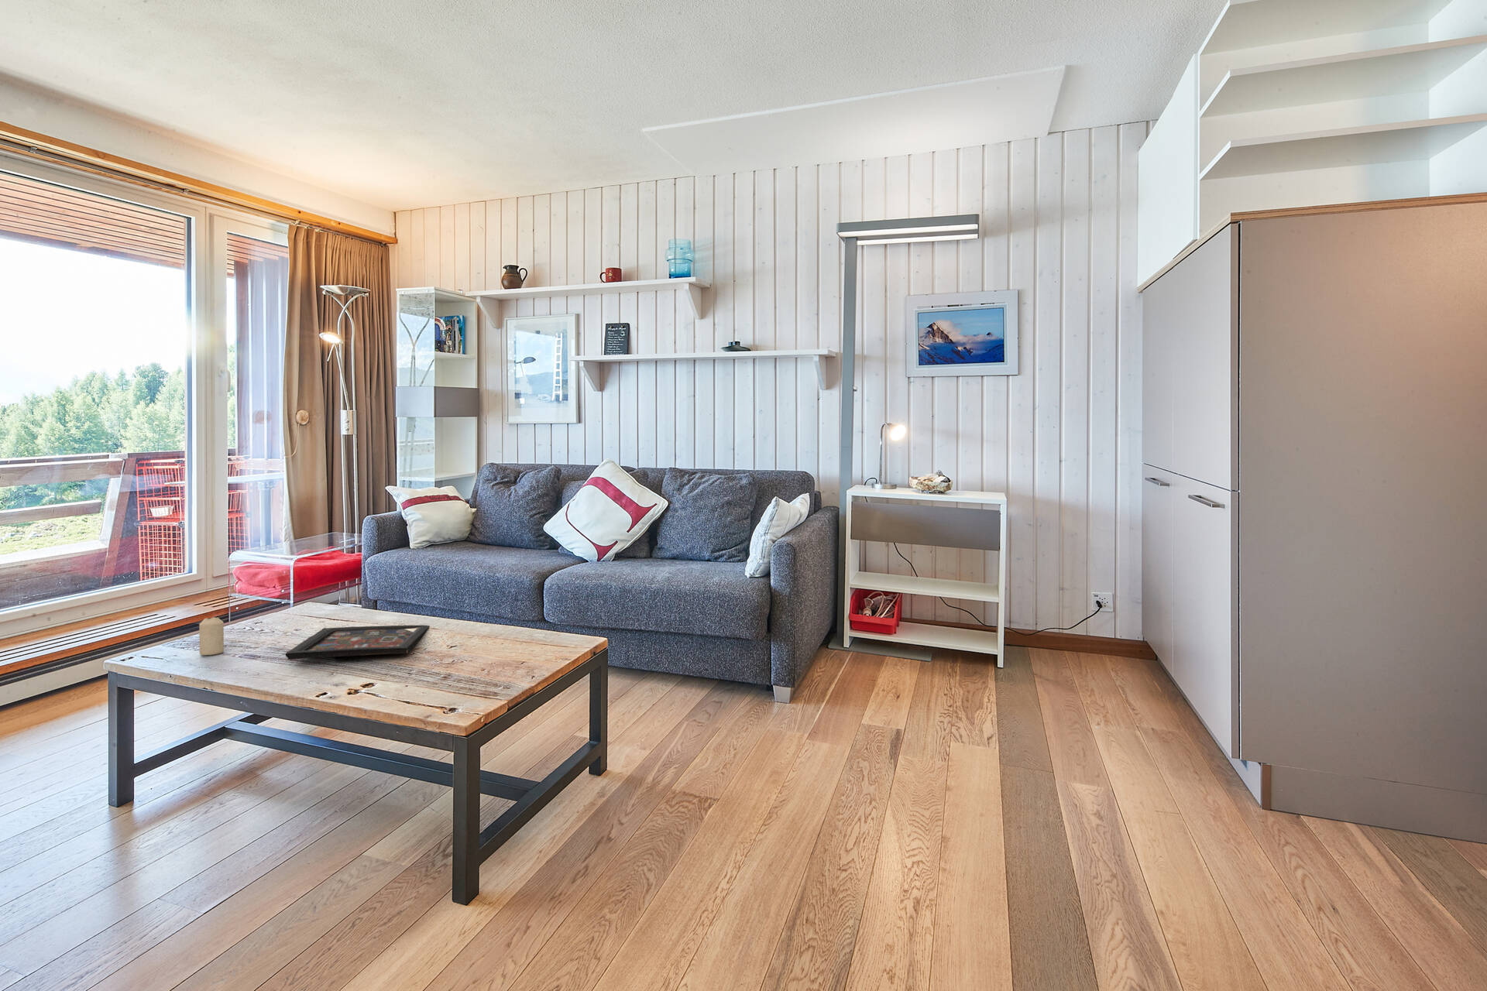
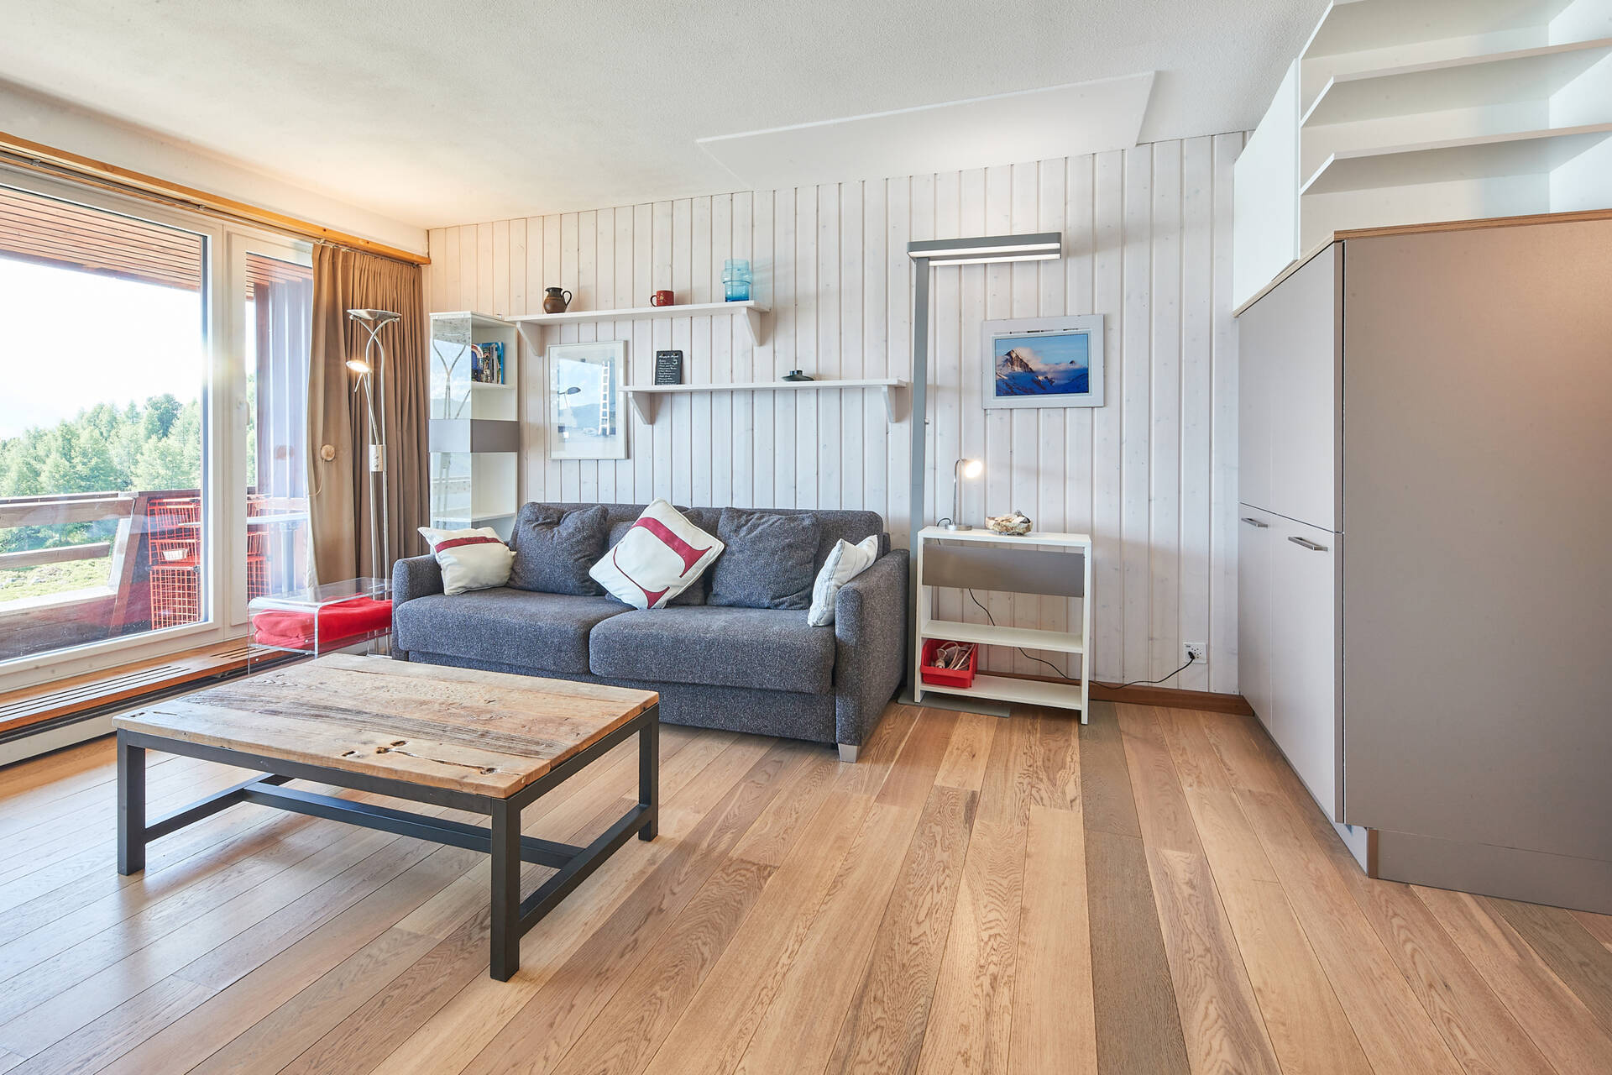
- candle [198,616,225,656]
- decorative tray [285,624,430,660]
